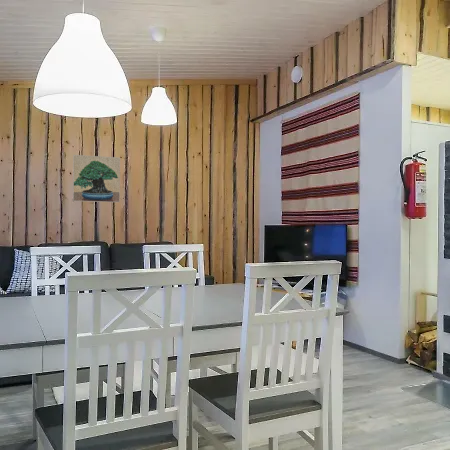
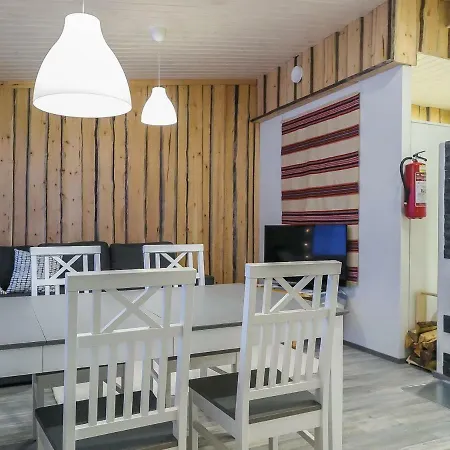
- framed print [72,154,121,203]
